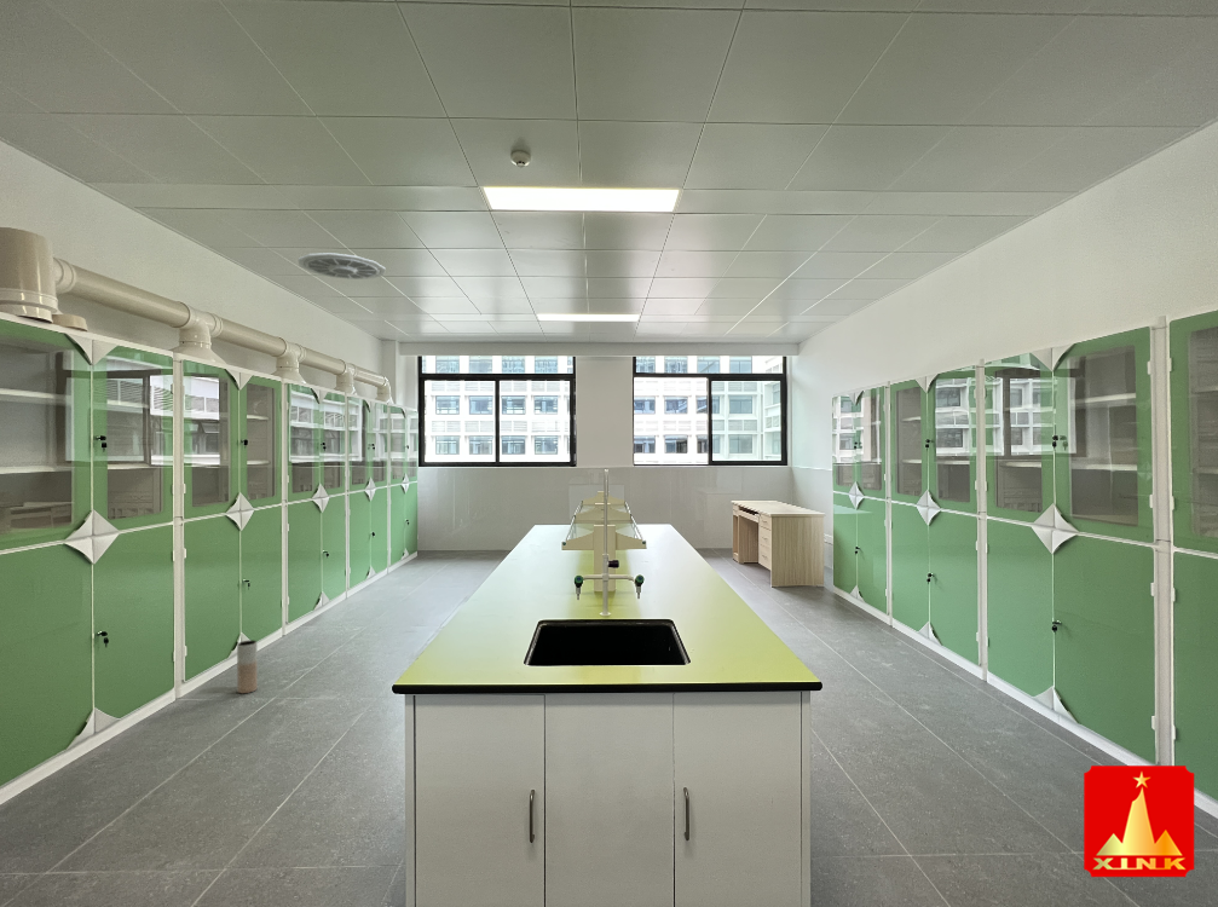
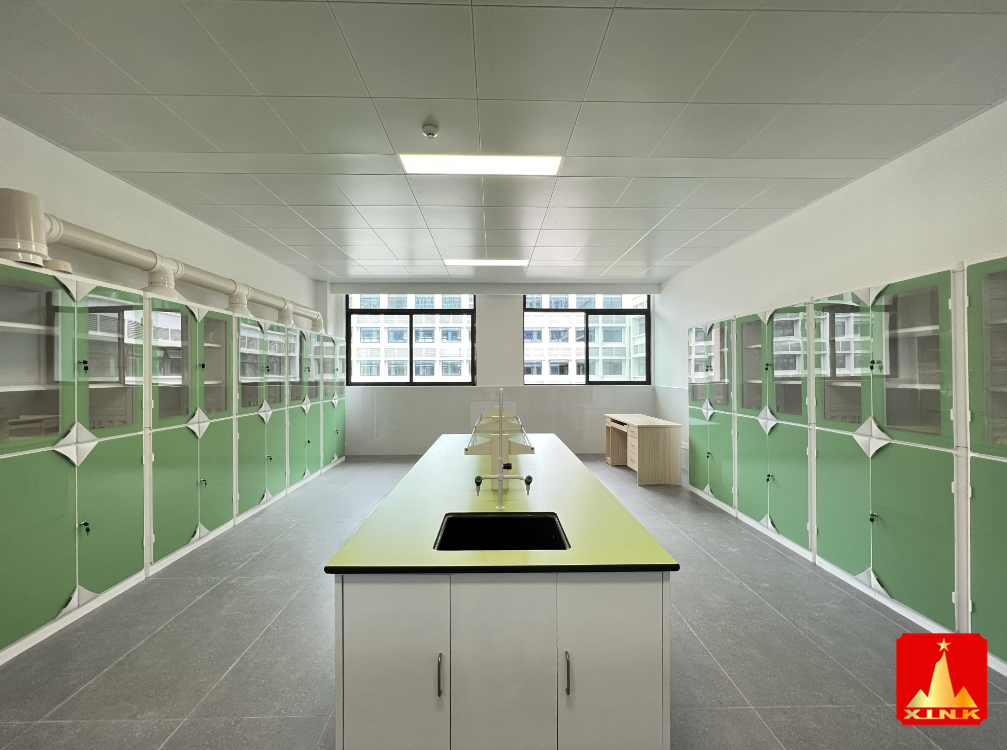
- vase [236,639,259,694]
- ceiling vent [296,252,387,281]
